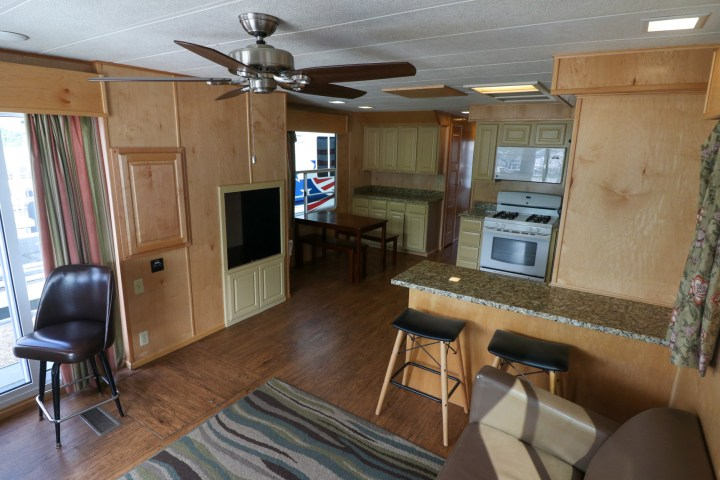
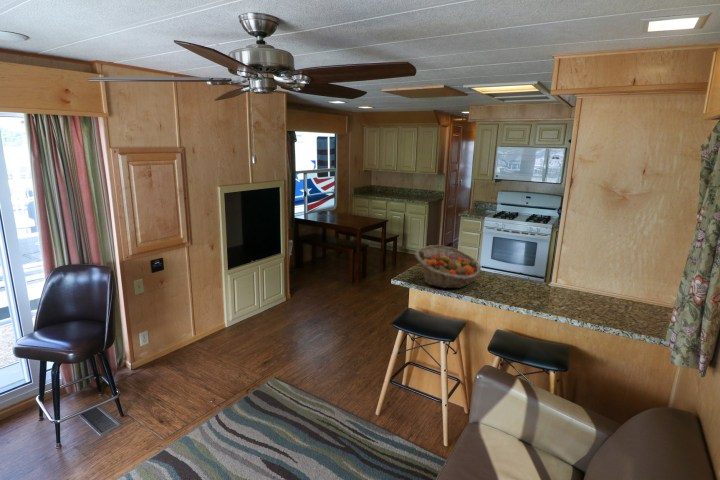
+ fruit basket [414,244,482,289]
